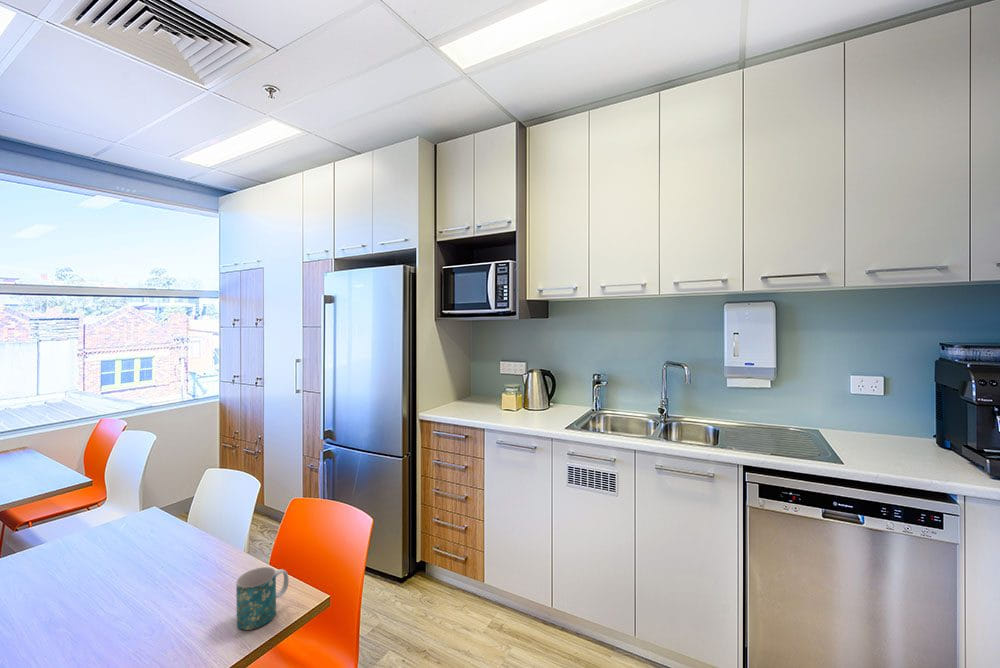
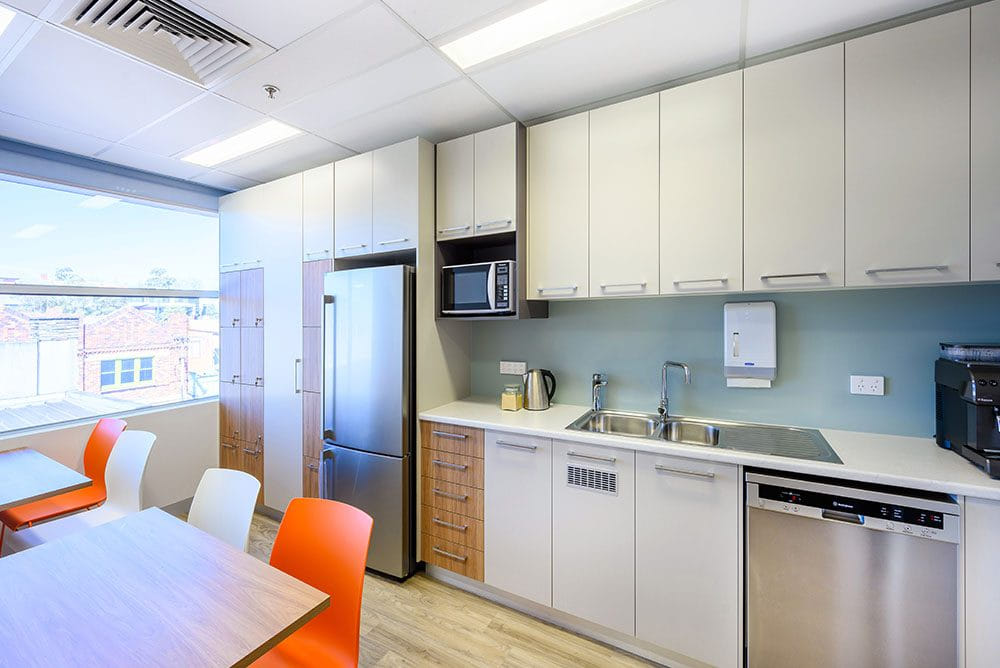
- mug [235,566,290,631]
